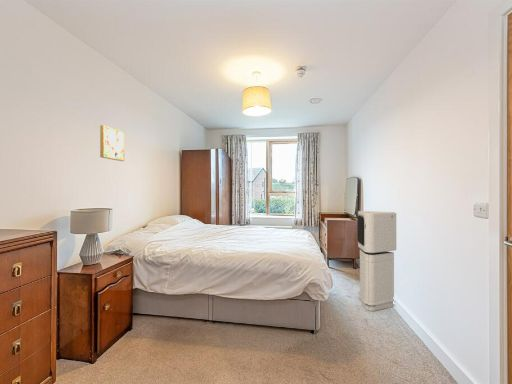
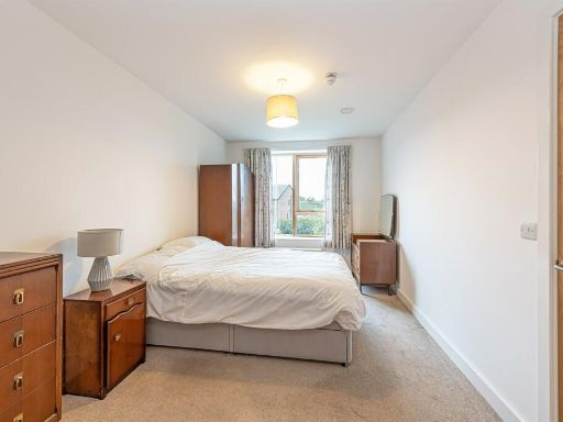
- air purifier [356,210,397,312]
- wall art [99,124,125,162]
